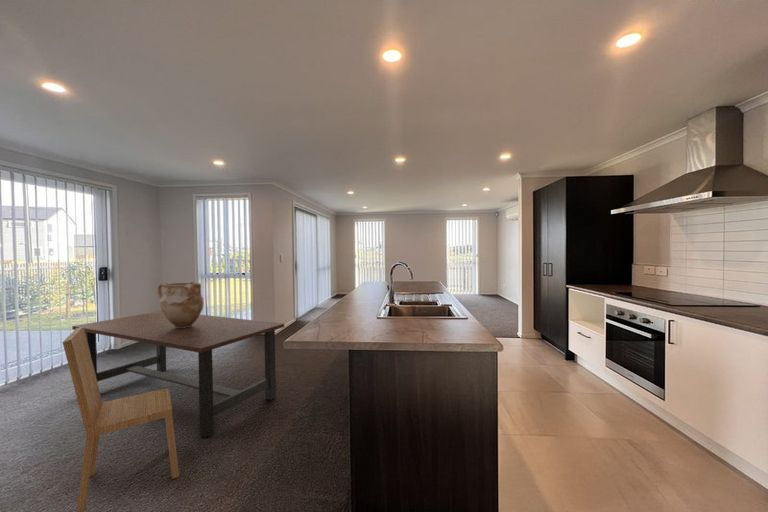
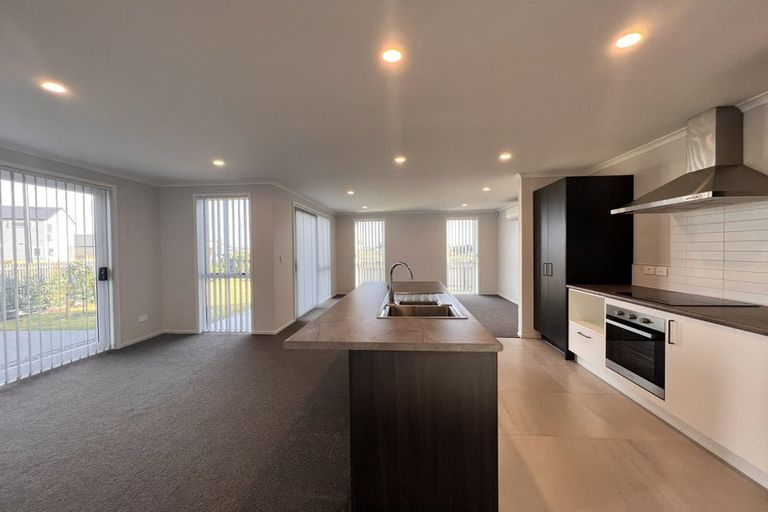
- dining chair [62,327,180,512]
- dining table [71,310,285,438]
- vase [156,281,205,328]
